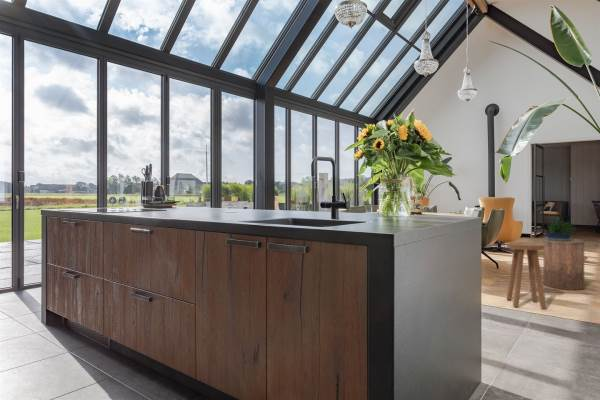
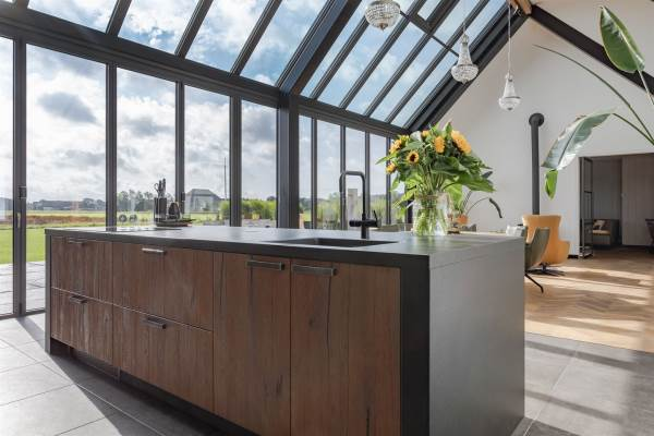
- stool [543,239,585,291]
- stool [505,241,547,310]
- potted plant [542,219,576,241]
